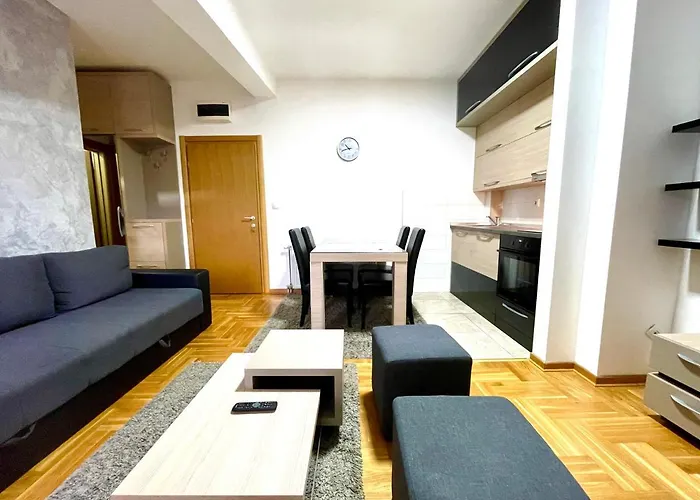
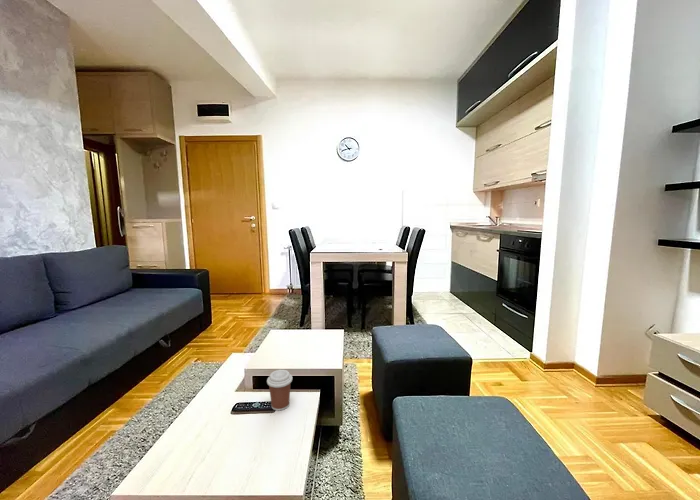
+ coffee cup [266,369,293,412]
